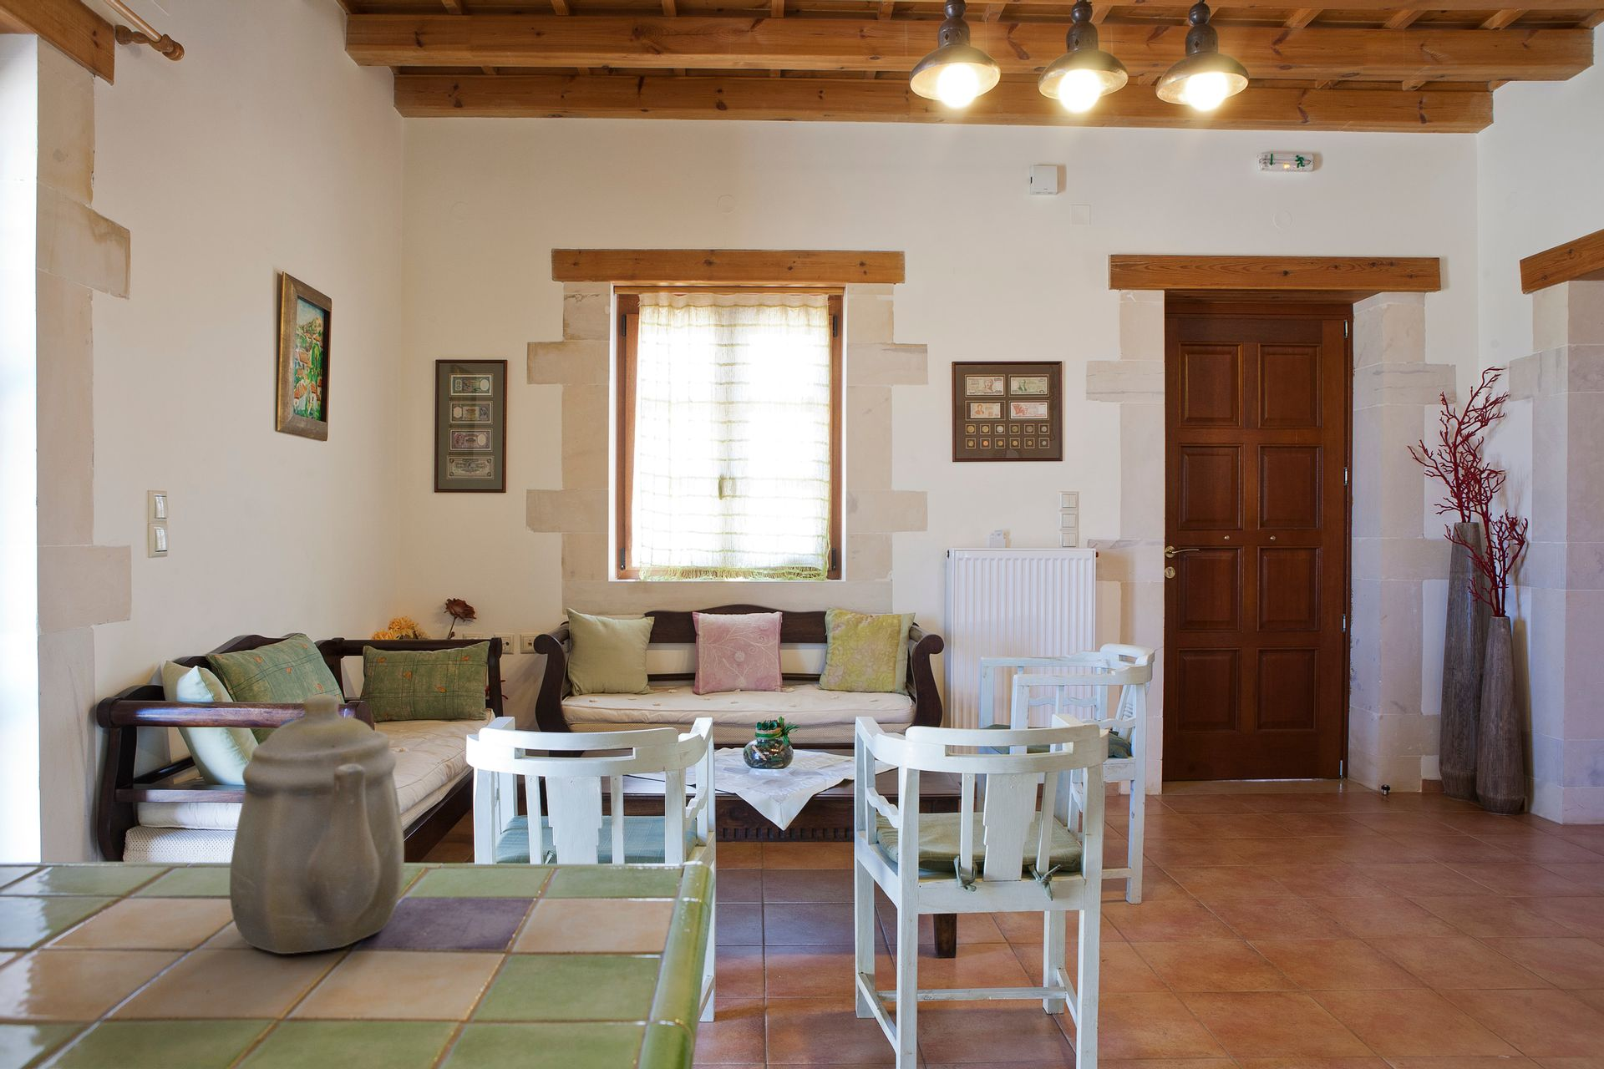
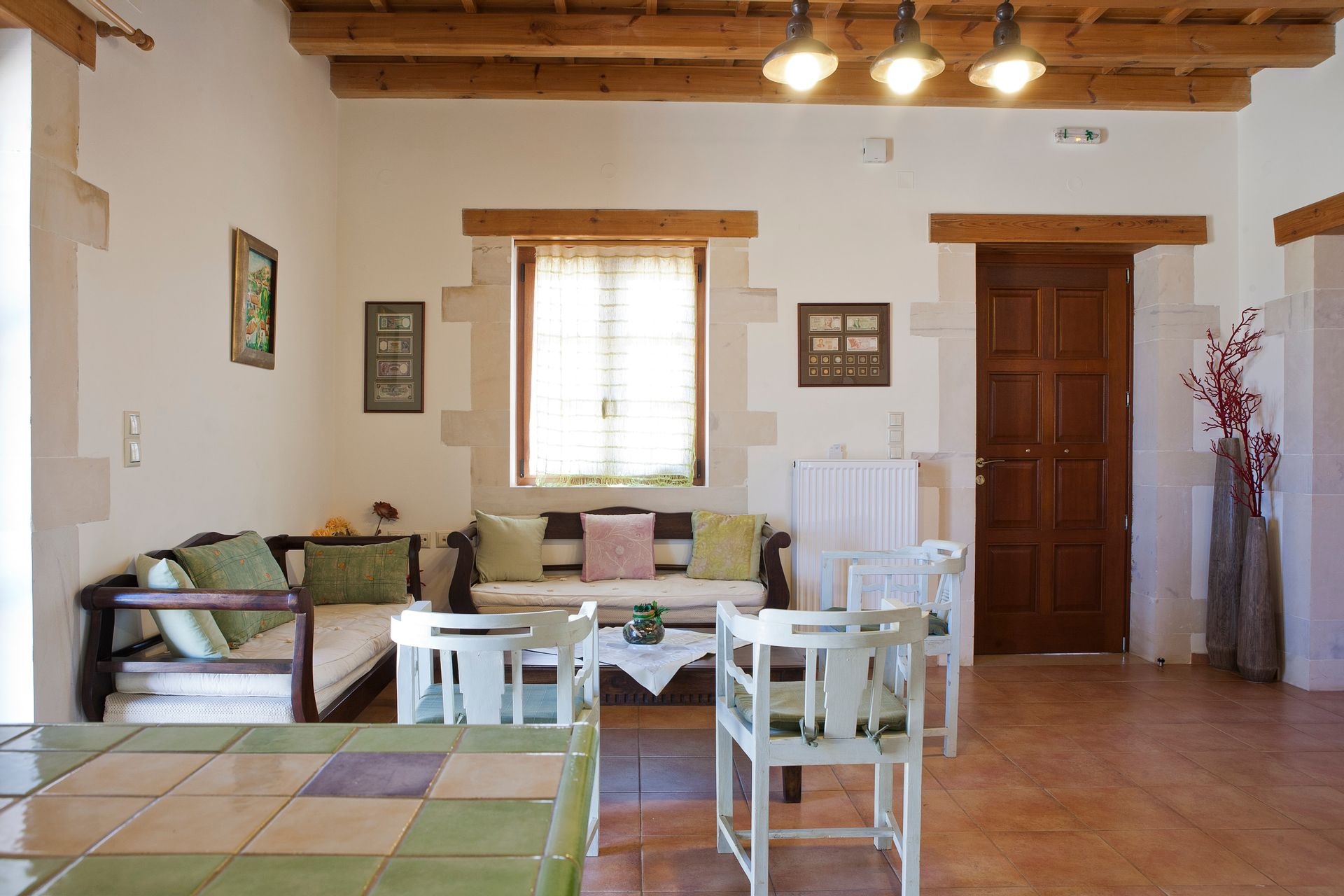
- teapot [229,693,405,954]
